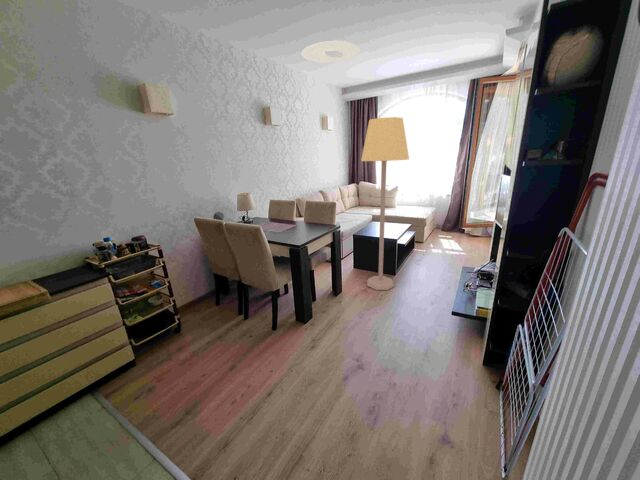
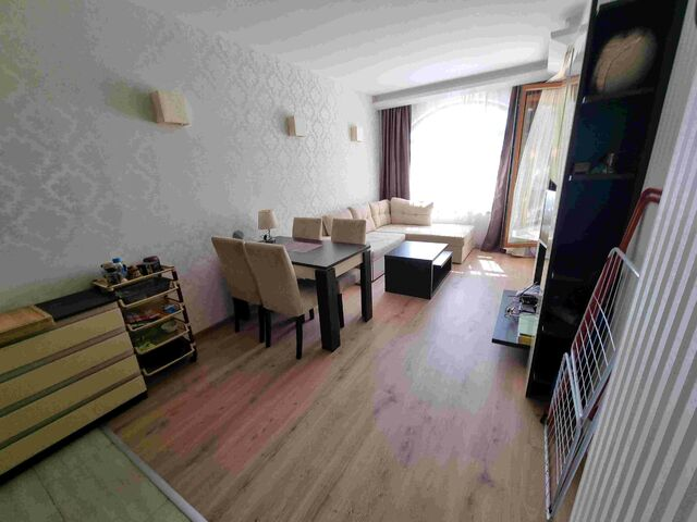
- ceiling light [301,40,361,64]
- lamp [360,116,410,291]
